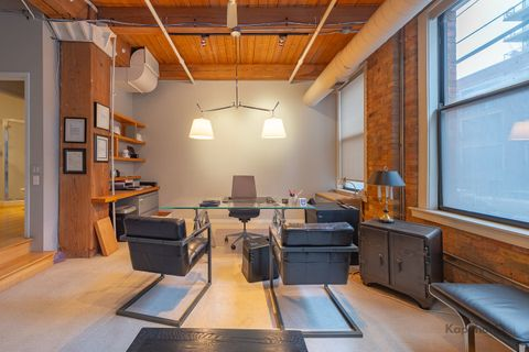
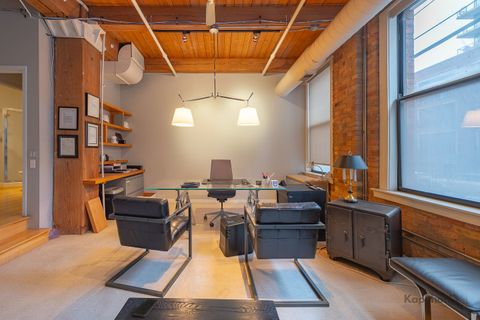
+ smartphone [133,298,159,318]
